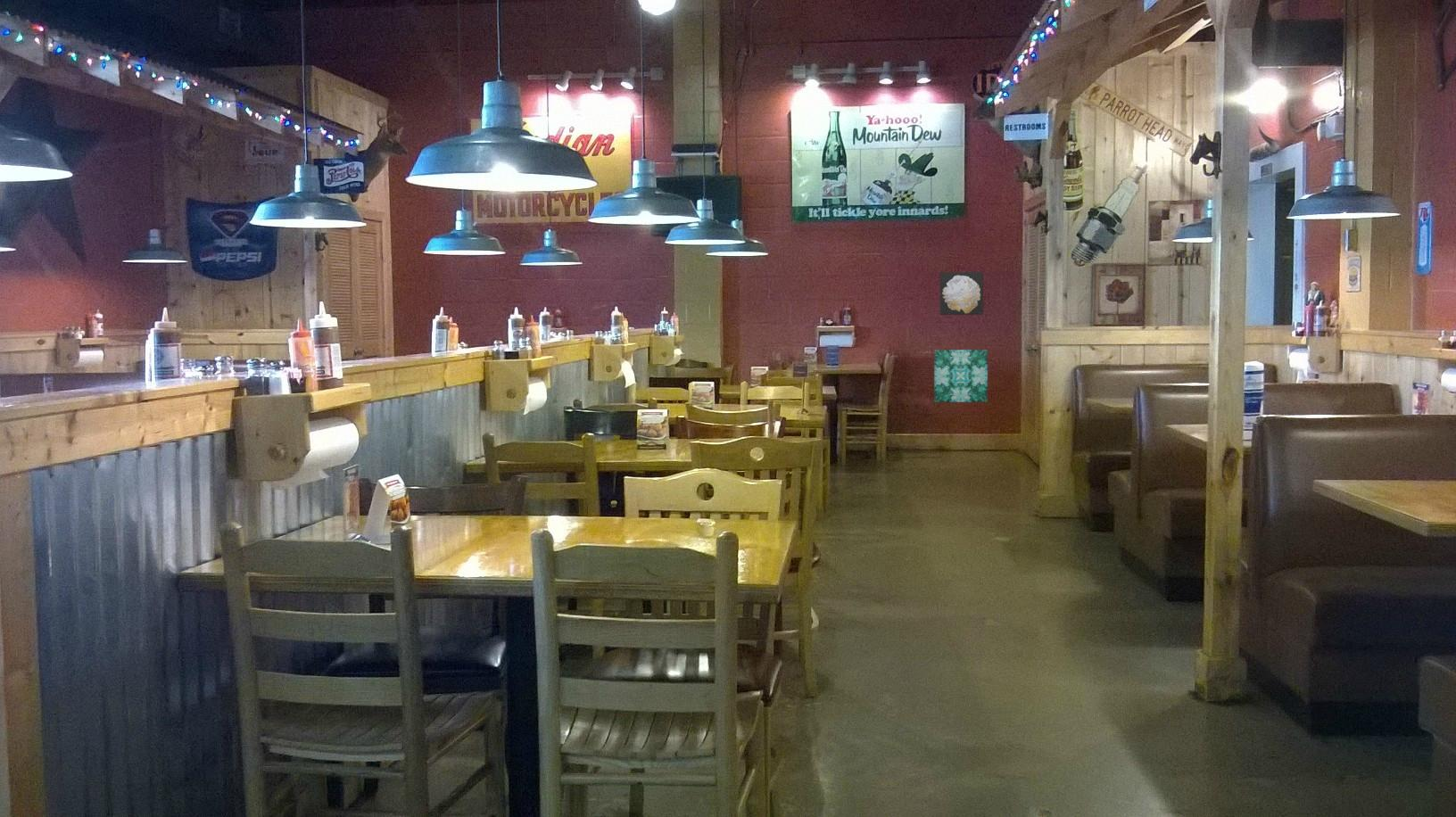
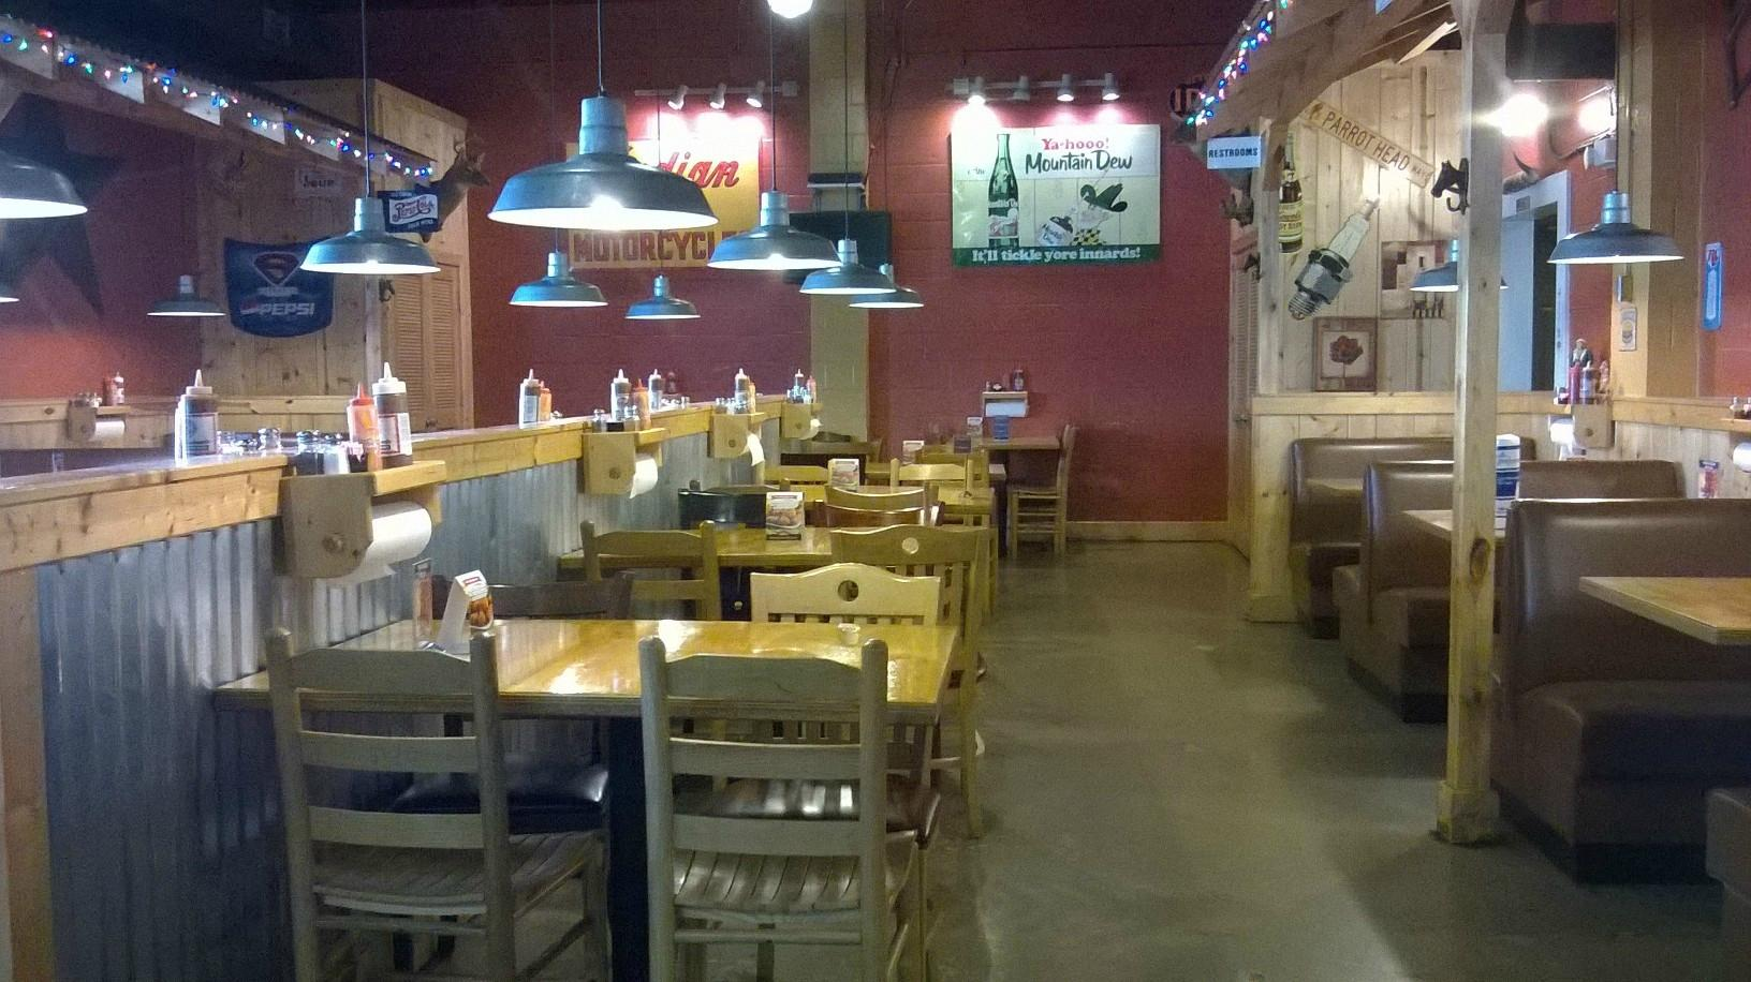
- wall art [933,349,989,403]
- wall art [939,271,984,316]
